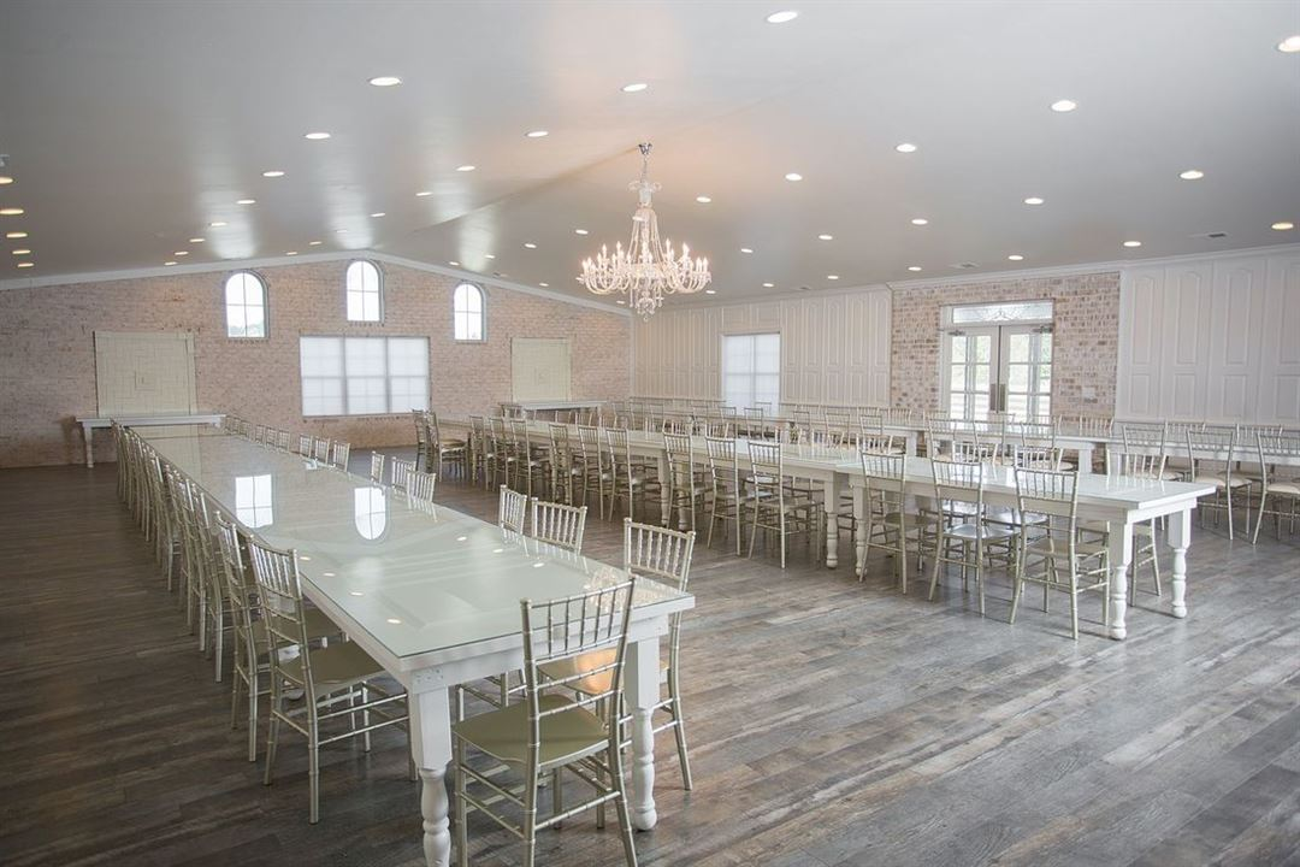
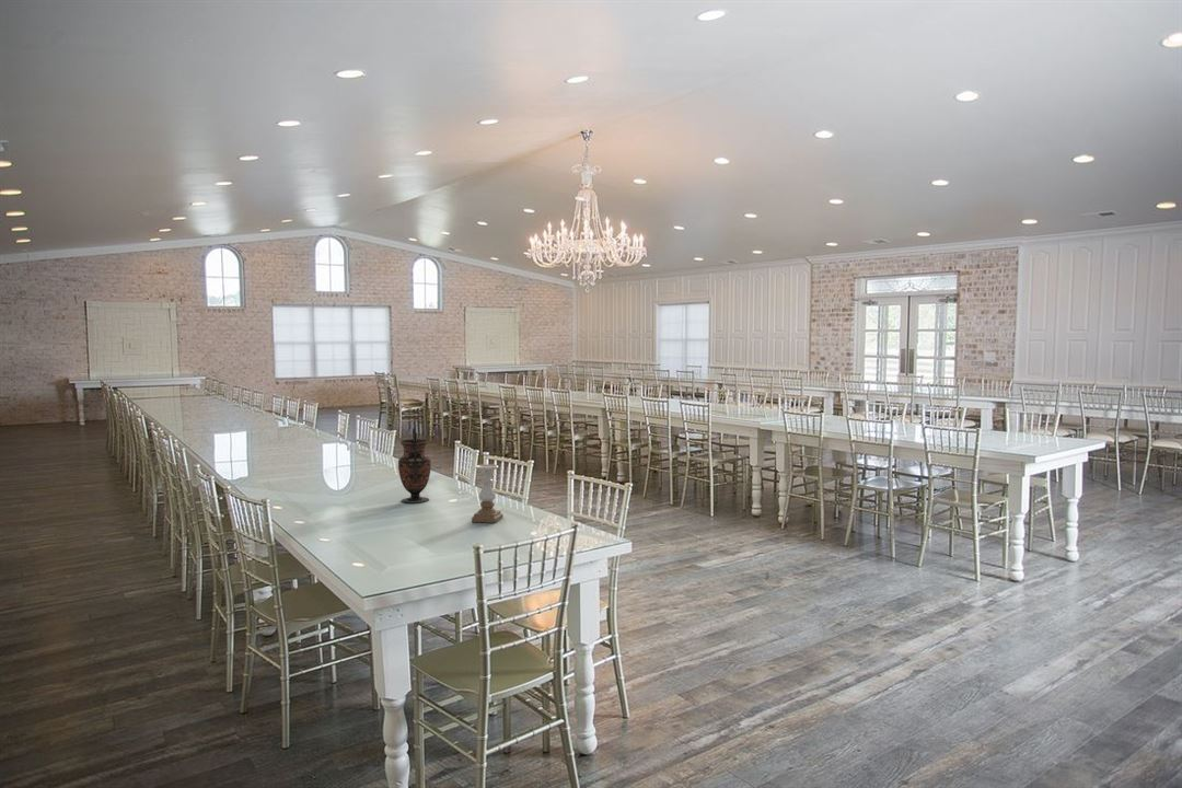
+ vase [397,427,432,503]
+ candle holder [471,463,505,524]
